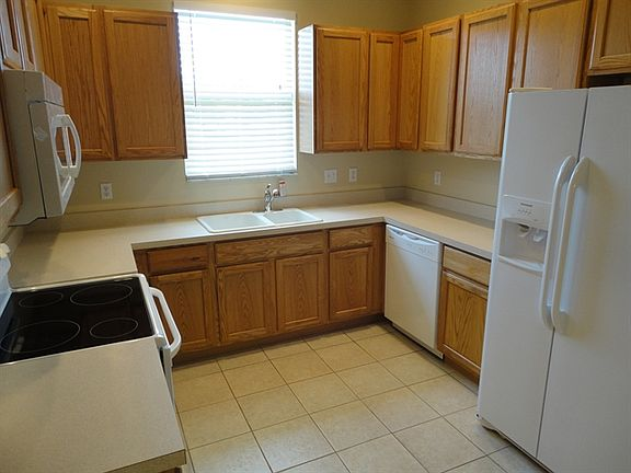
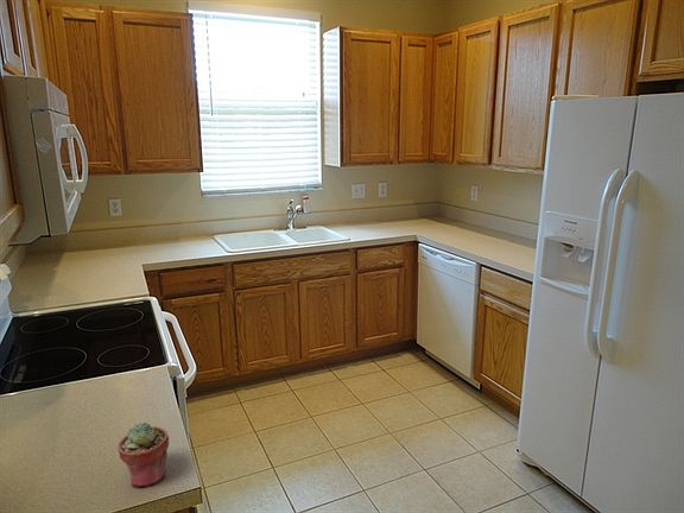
+ potted succulent [116,422,170,489]
